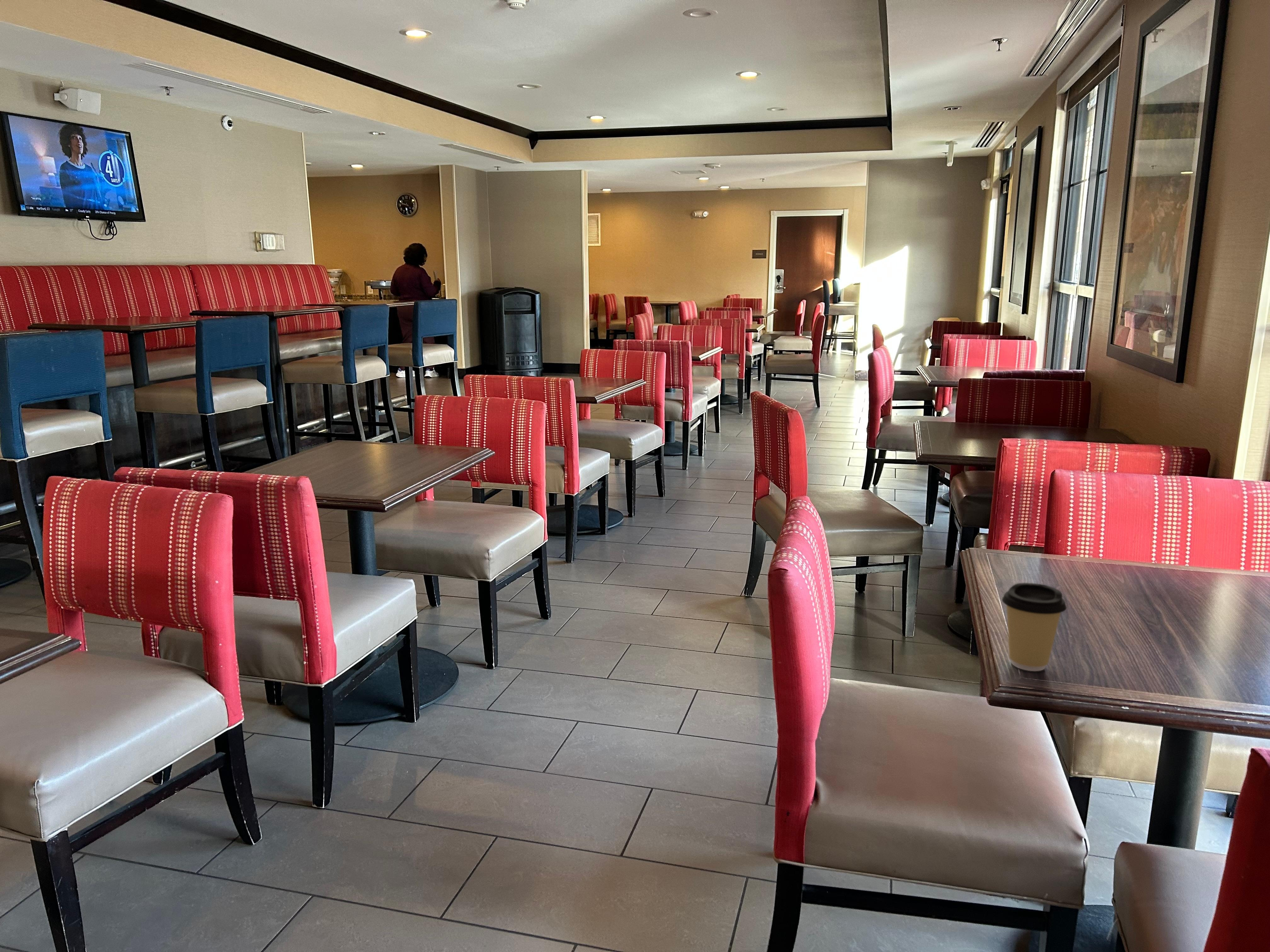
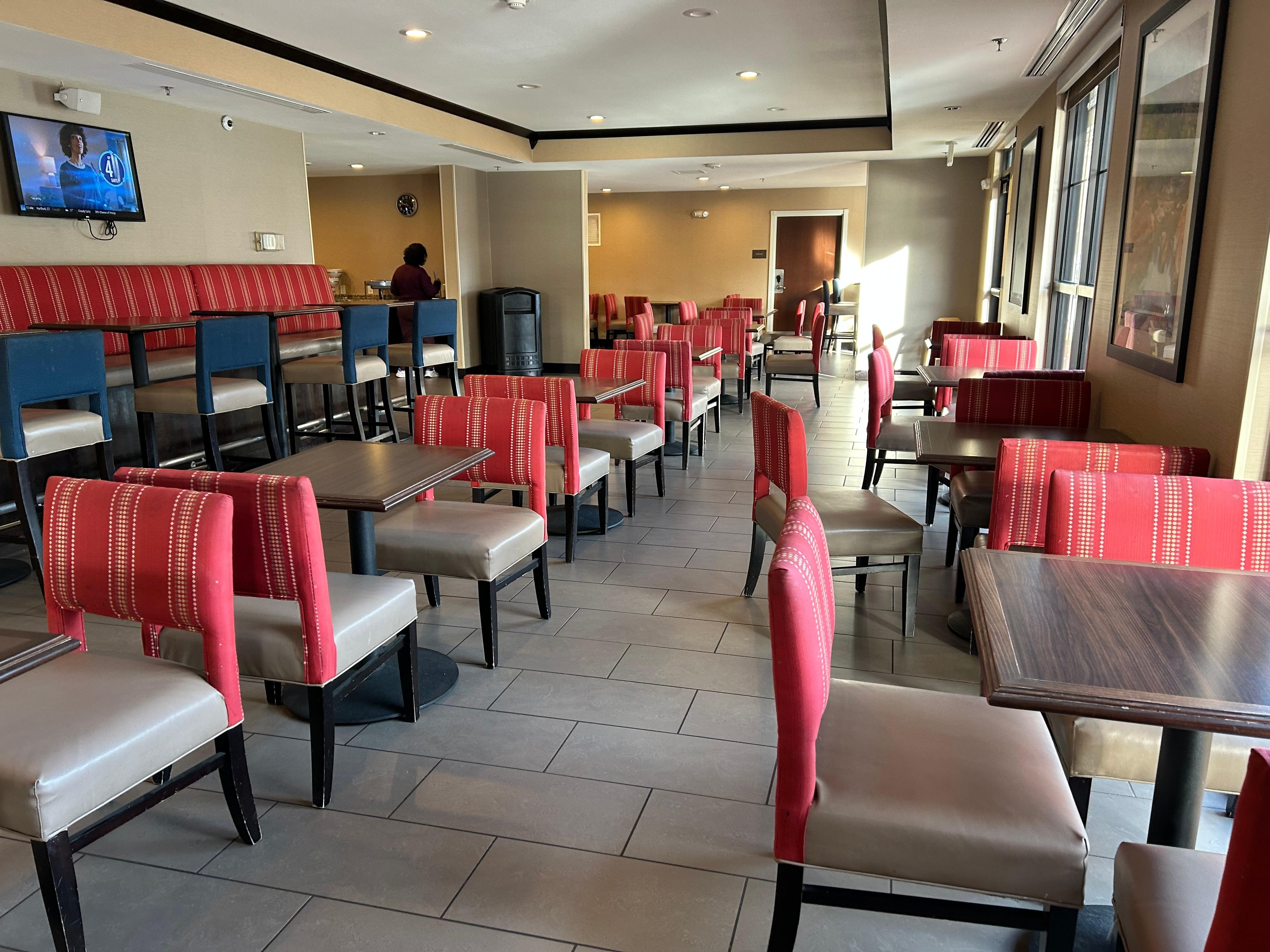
- coffee cup [1002,582,1067,671]
